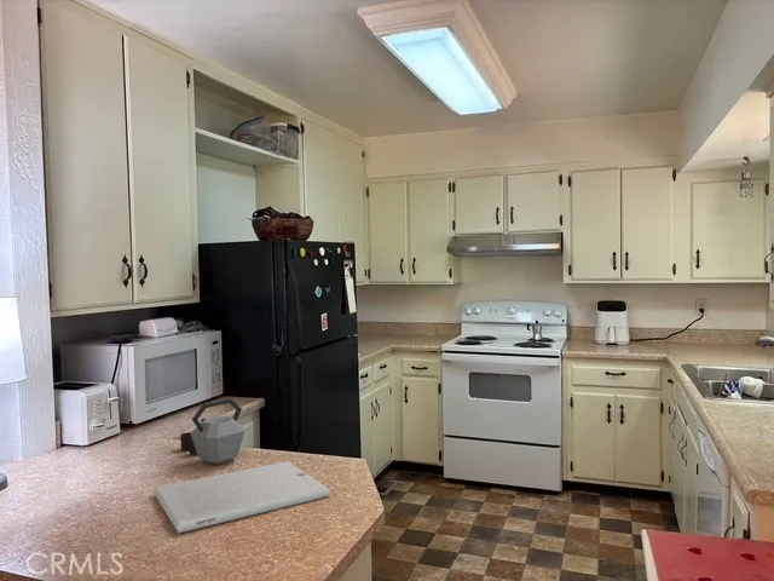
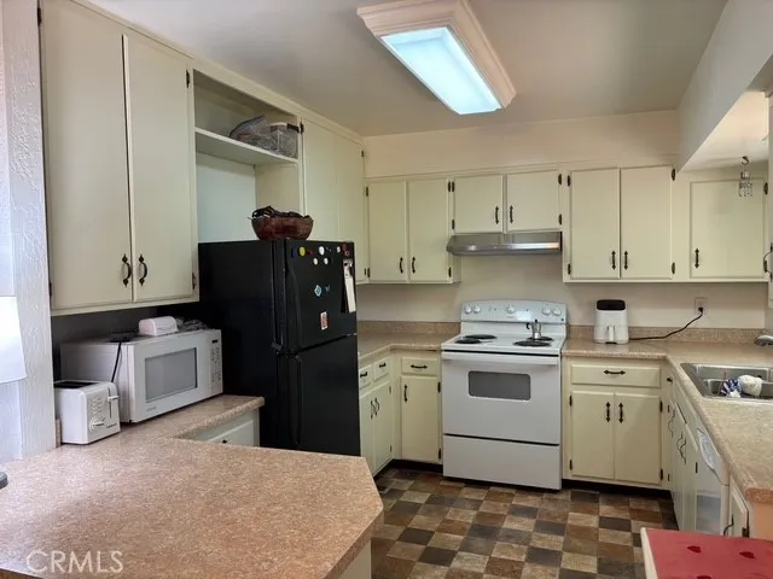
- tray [152,460,331,534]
- kettle [179,398,247,466]
